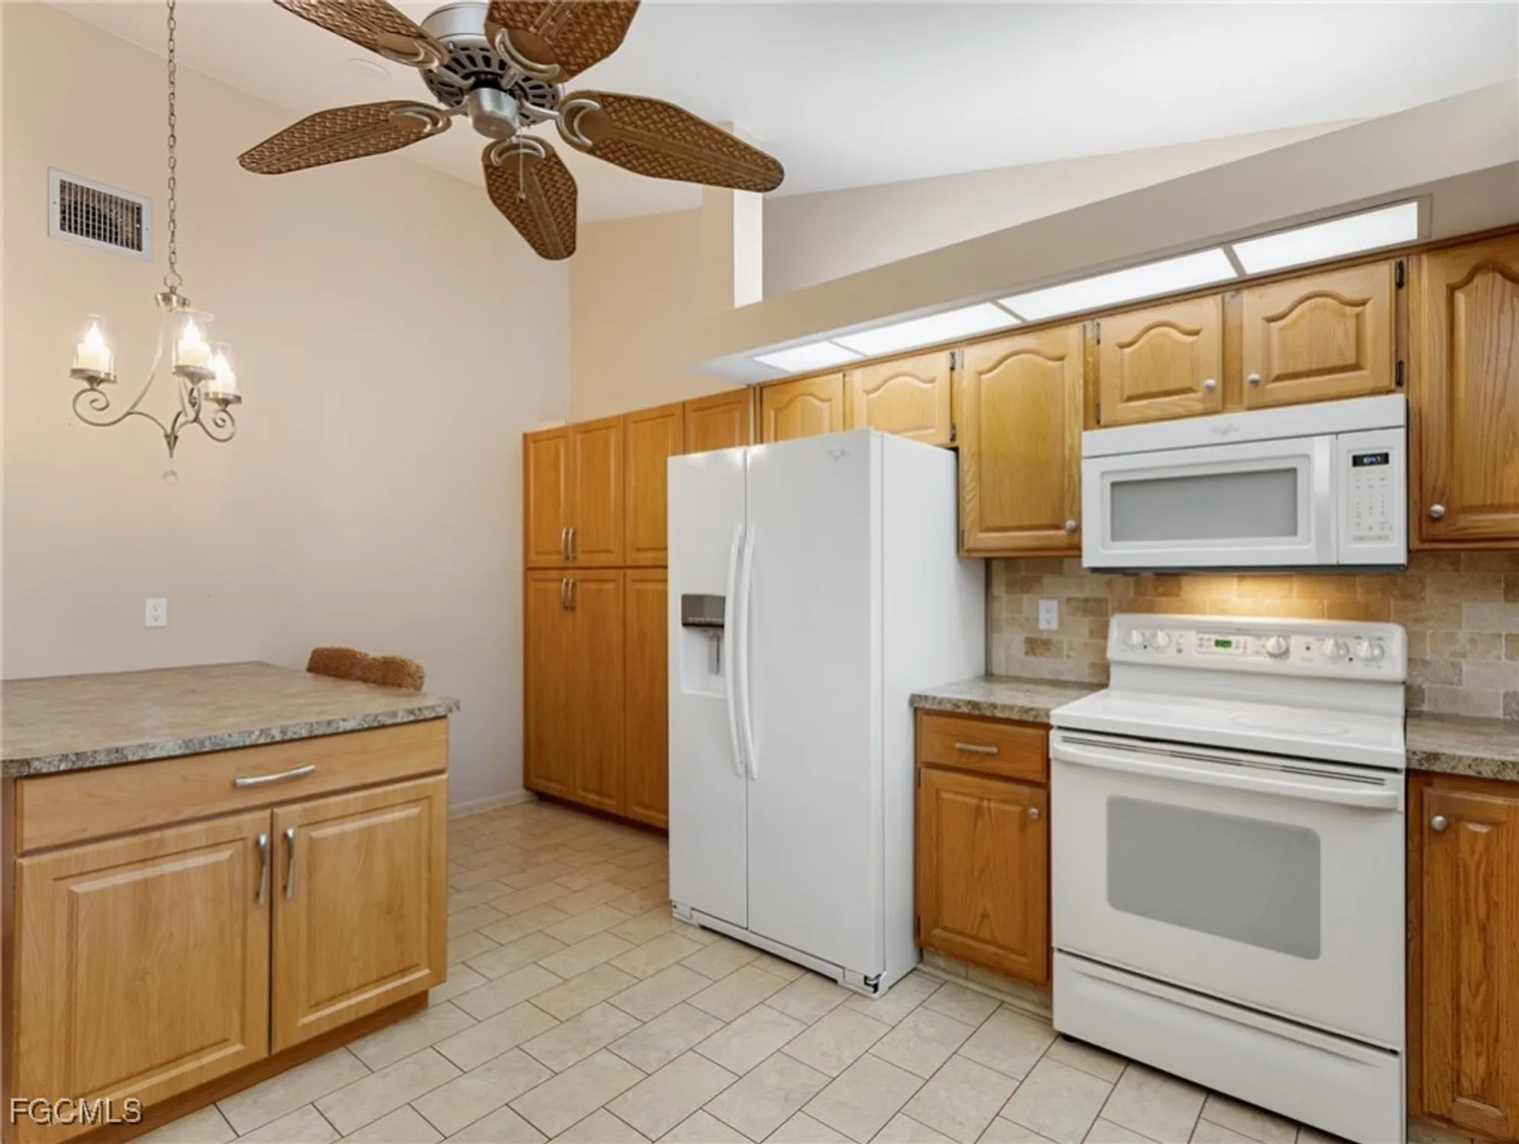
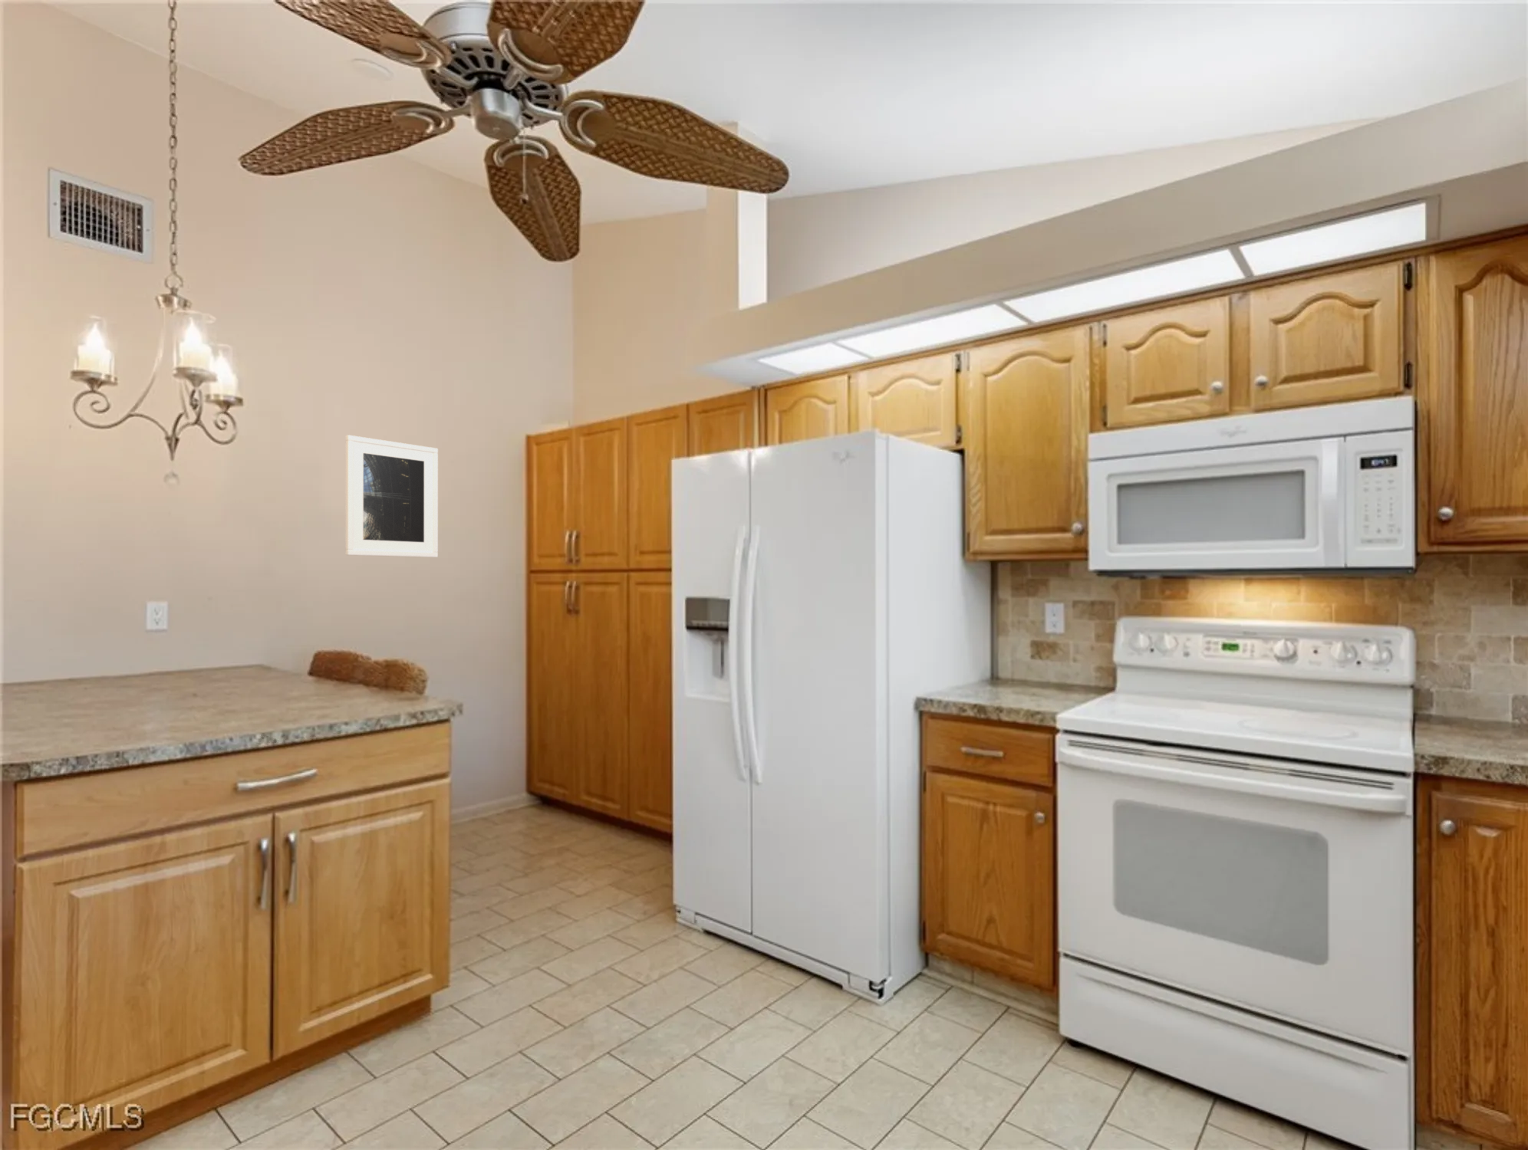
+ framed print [346,434,439,558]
